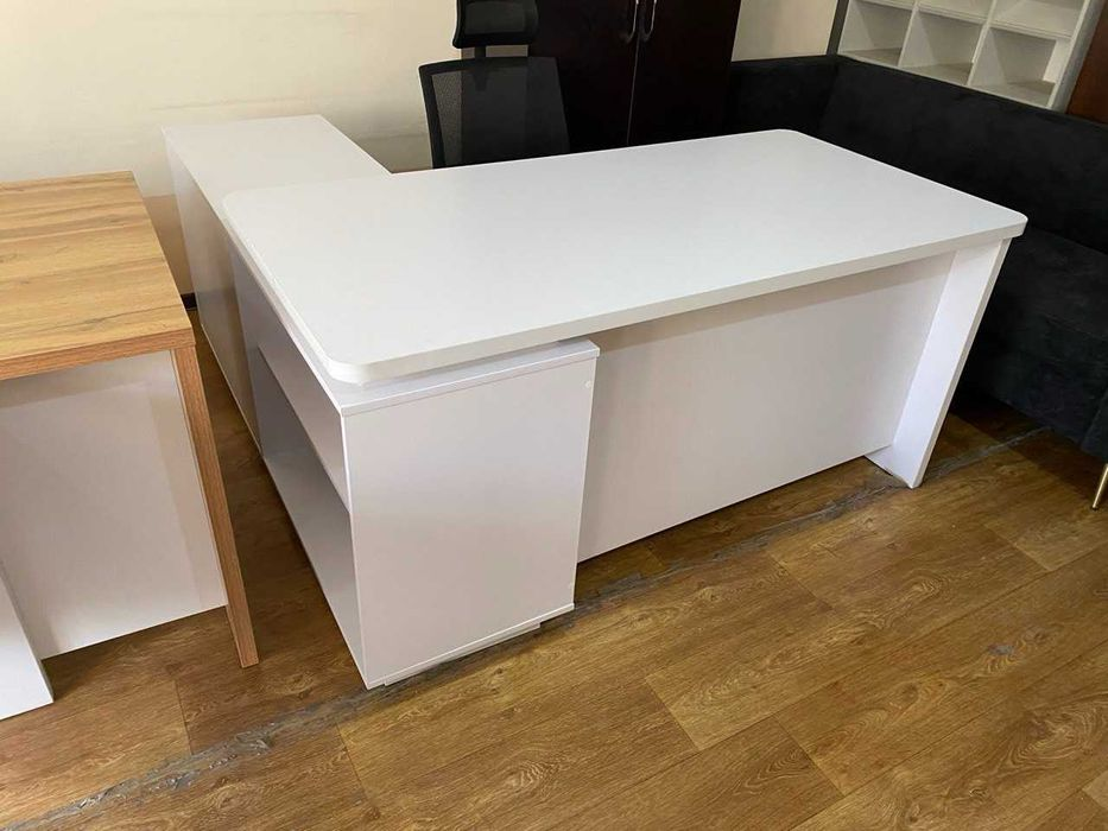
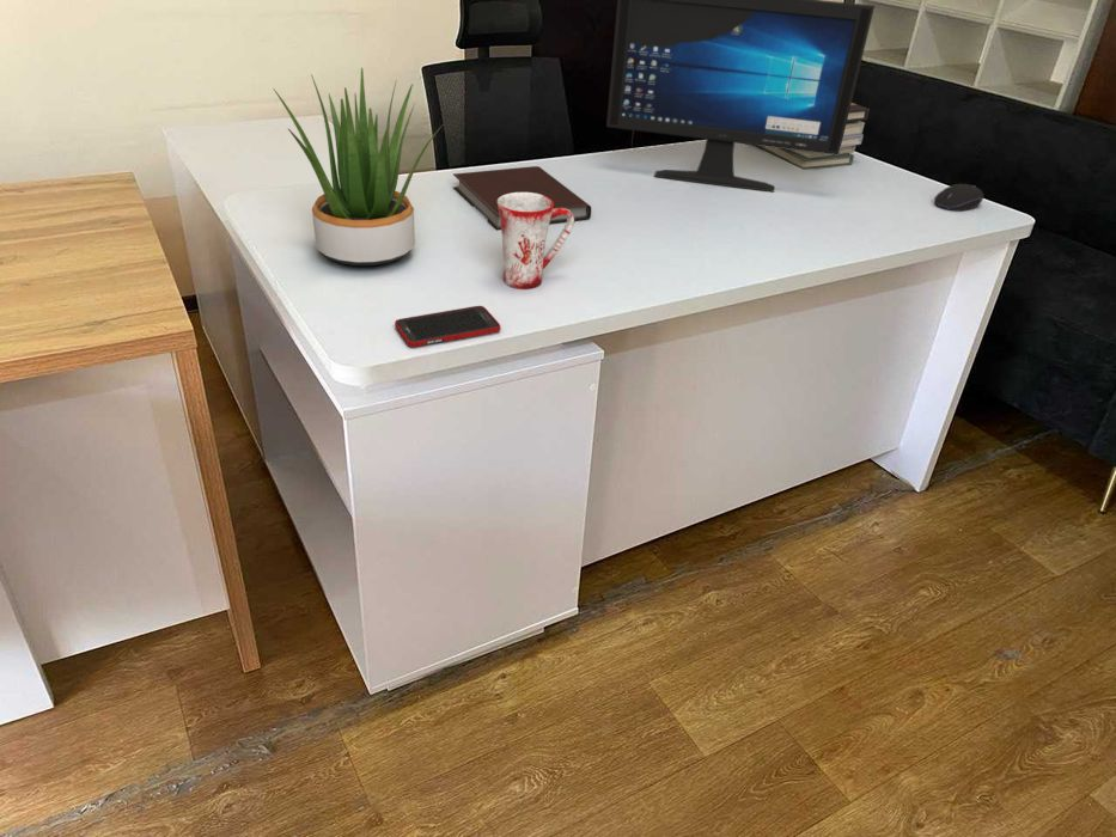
+ mug [498,193,575,291]
+ potted plant [273,67,443,267]
+ cell phone [394,305,501,348]
+ notebook [452,165,592,232]
+ computer monitor [605,0,876,193]
+ book stack [757,102,871,171]
+ computer mouse [934,183,984,212]
